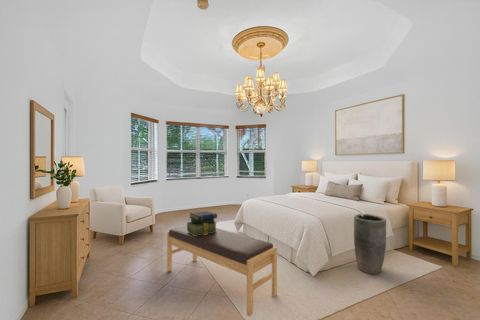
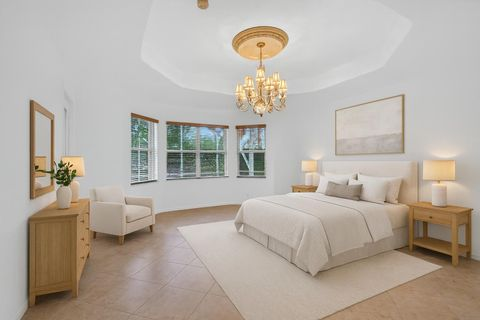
- stack of books [186,210,218,236]
- bench [166,224,278,317]
- vase [353,213,387,275]
